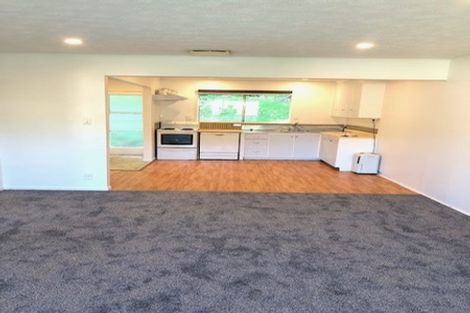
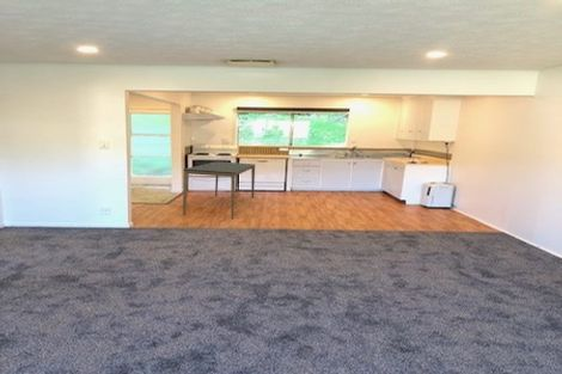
+ dining table [182,160,257,220]
